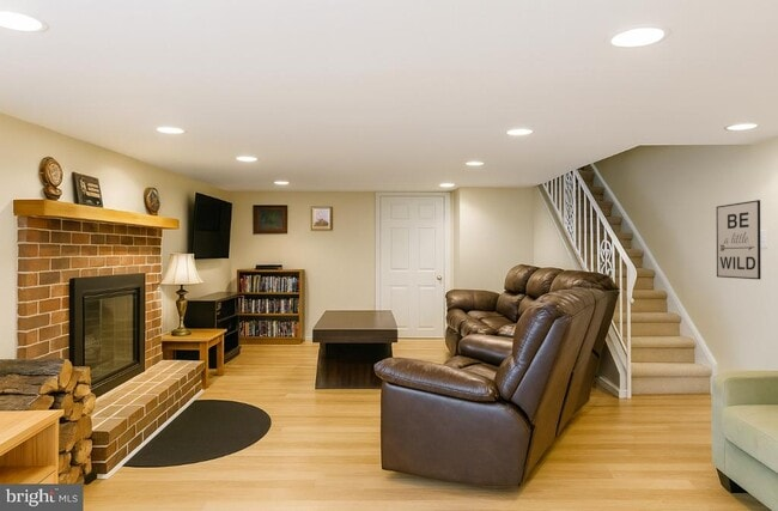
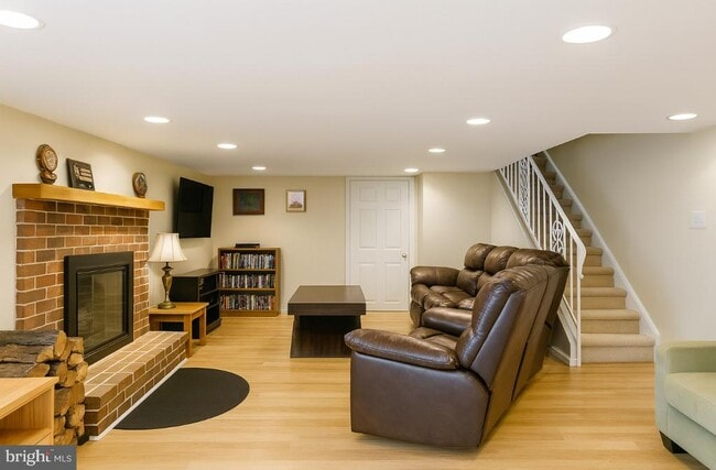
- wall art [716,199,762,280]
